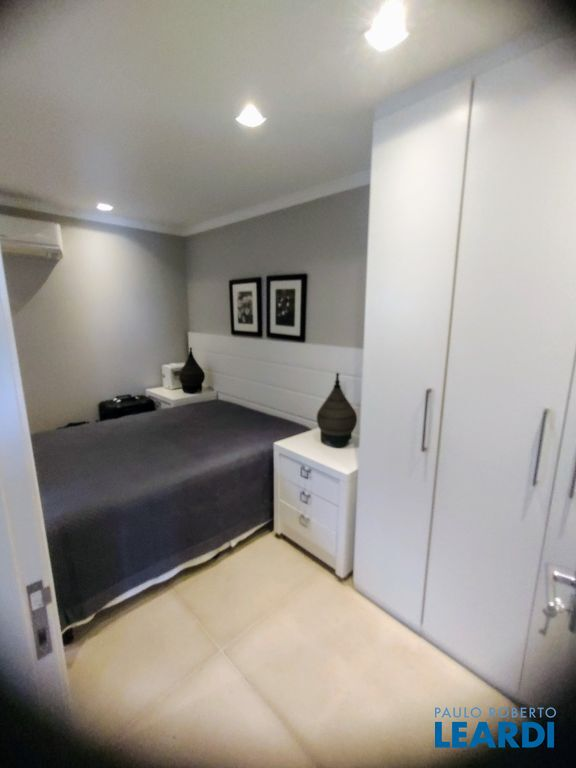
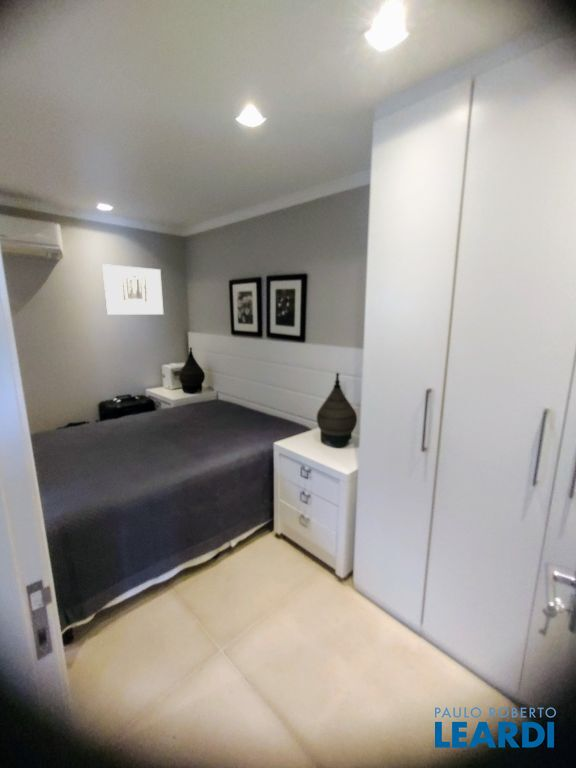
+ wall art [101,263,165,316]
